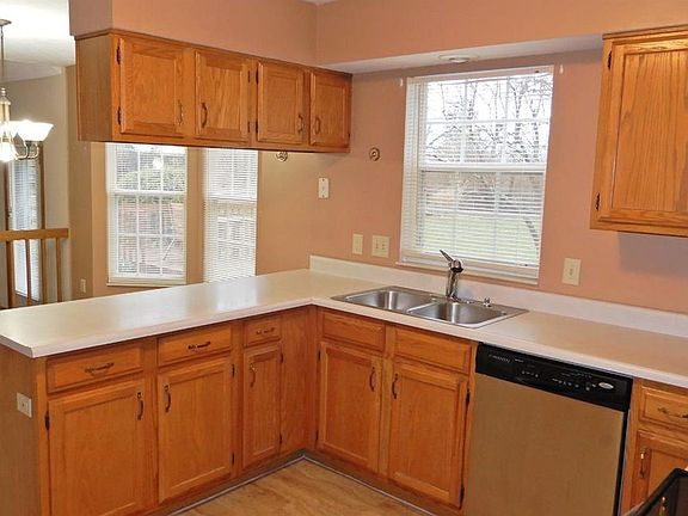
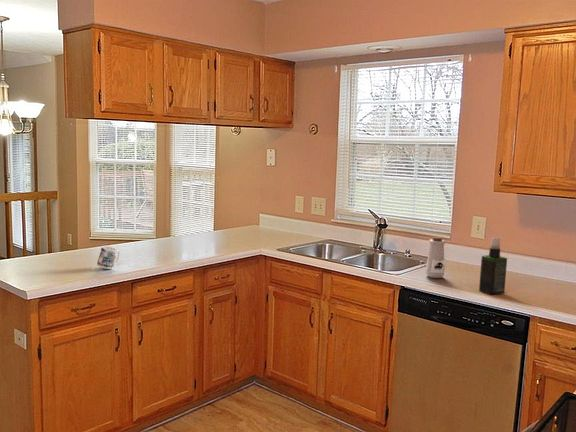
+ spray bottle [478,236,508,296]
+ mug [96,245,121,270]
+ bottle [425,236,447,279]
